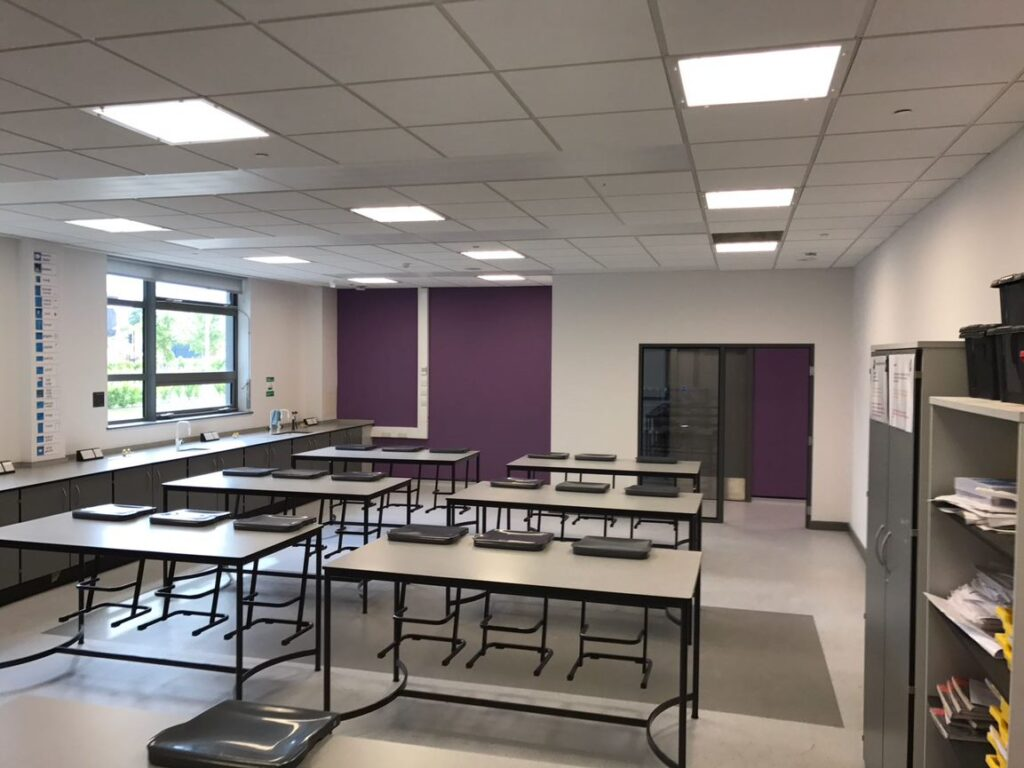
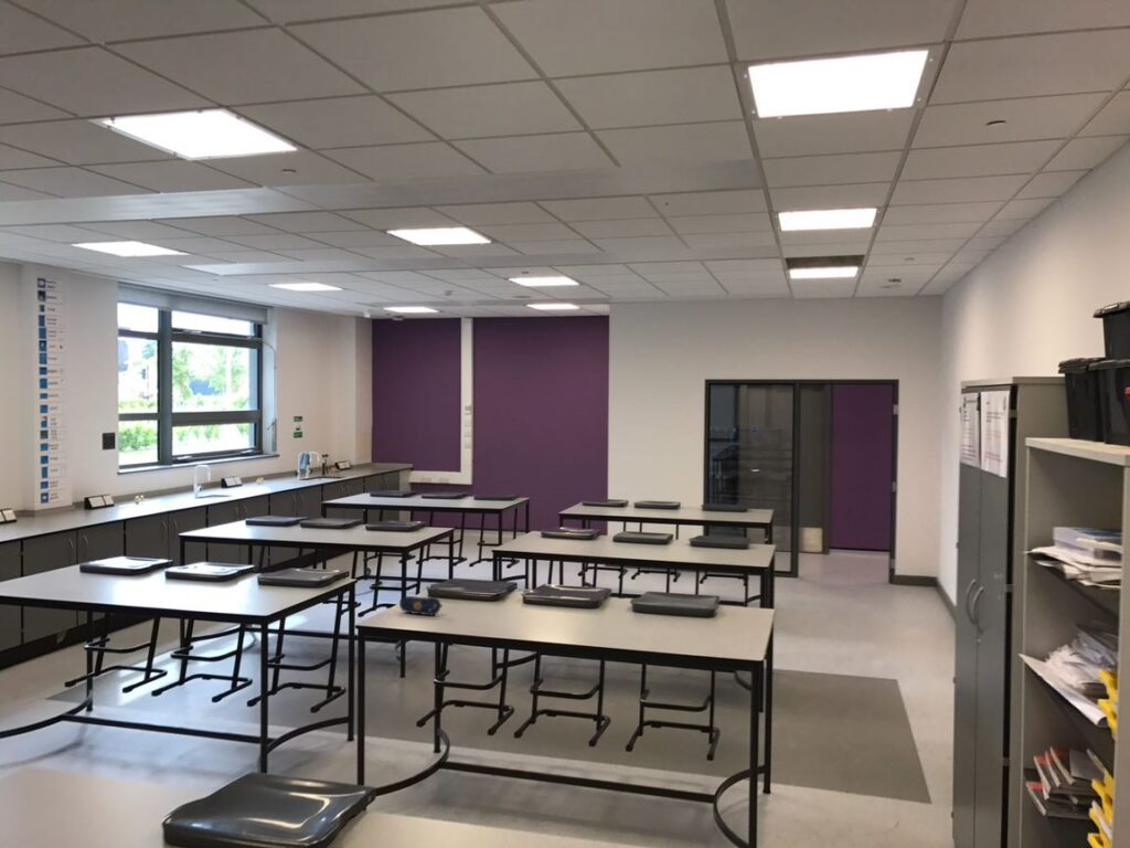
+ pencil case [398,595,444,616]
